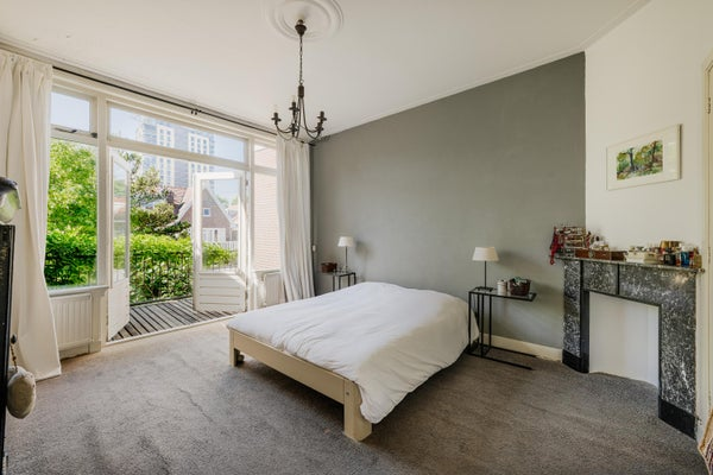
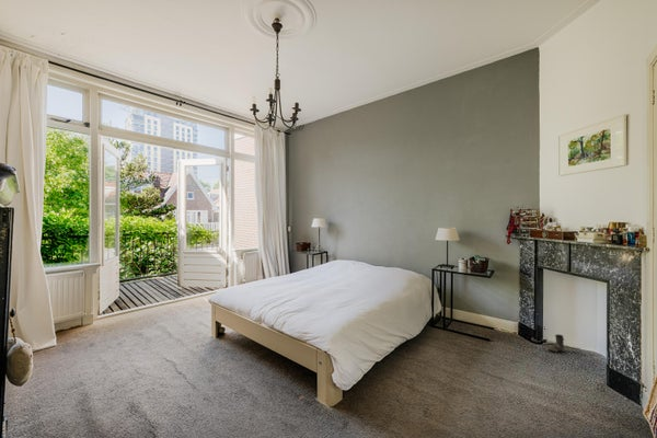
+ boots [530,327,565,354]
